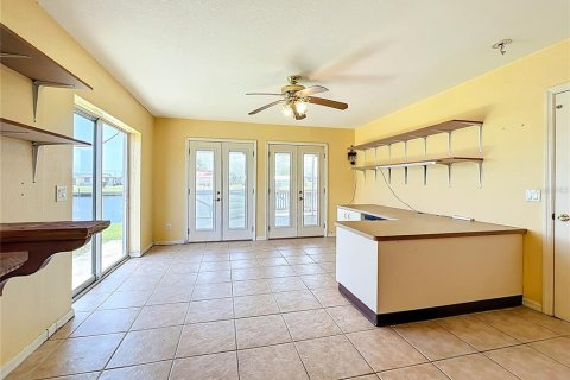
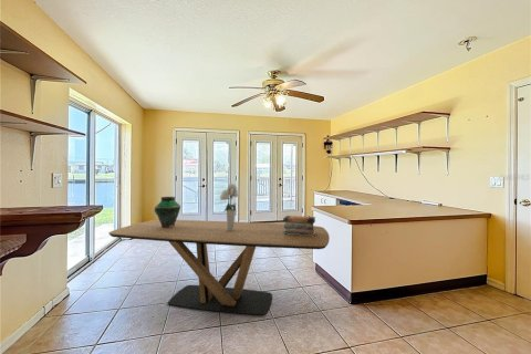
+ dining table [107,219,331,316]
+ bouquet [219,183,239,230]
+ vase [154,196,181,228]
+ book stack [282,215,316,237]
